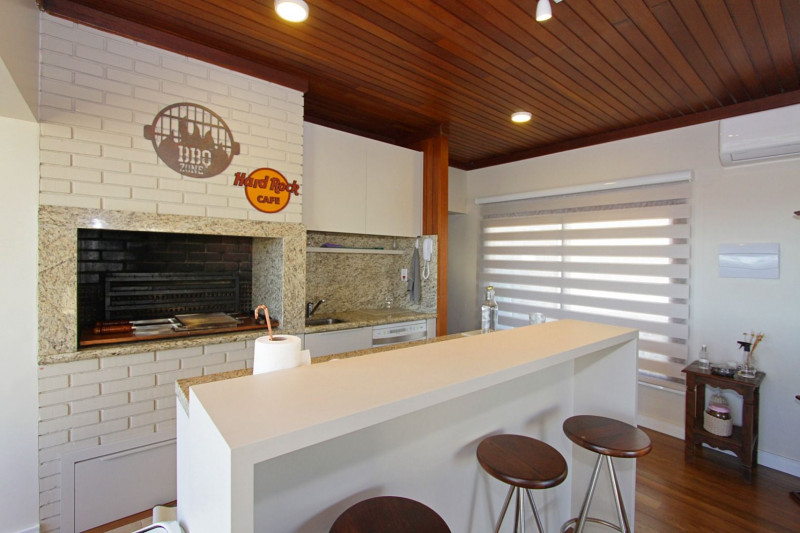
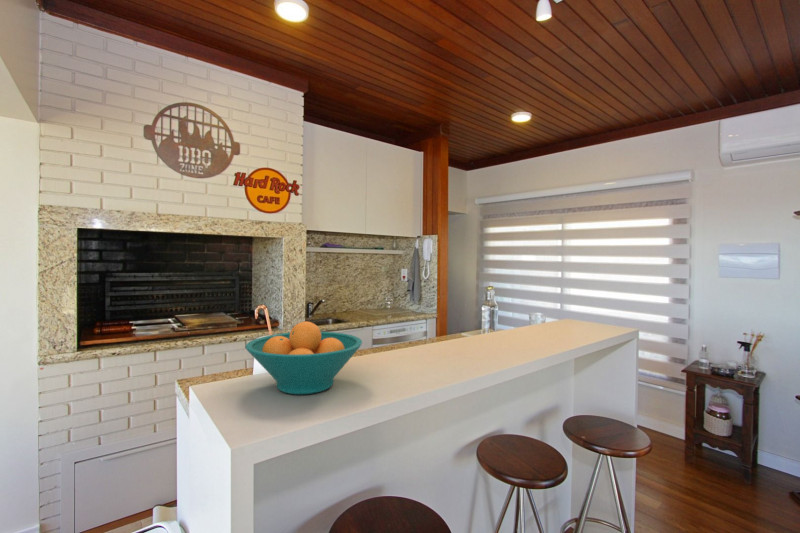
+ fruit bowl [244,320,363,395]
